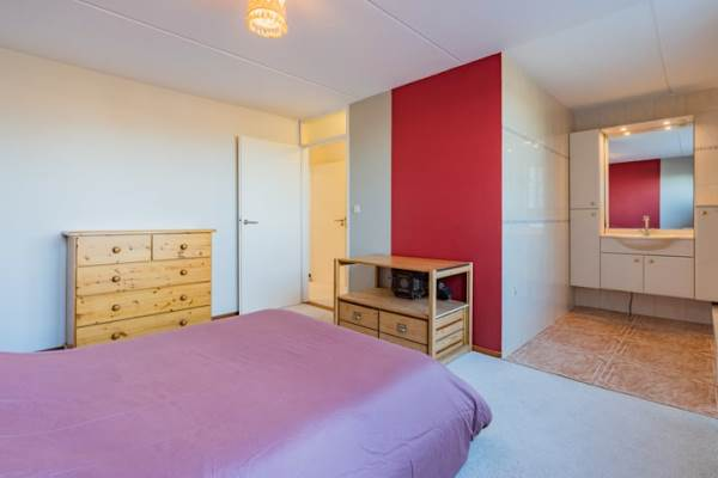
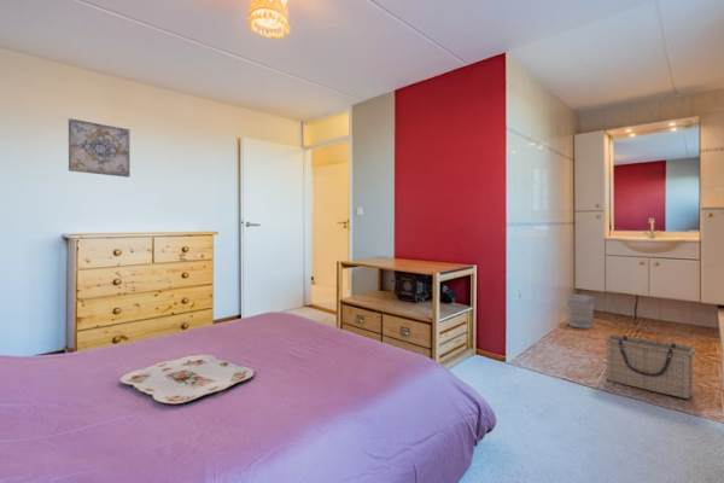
+ basket [603,333,696,400]
+ wall art [68,117,132,179]
+ serving tray [119,354,255,405]
+ wastebasket [566,293,596,330]
